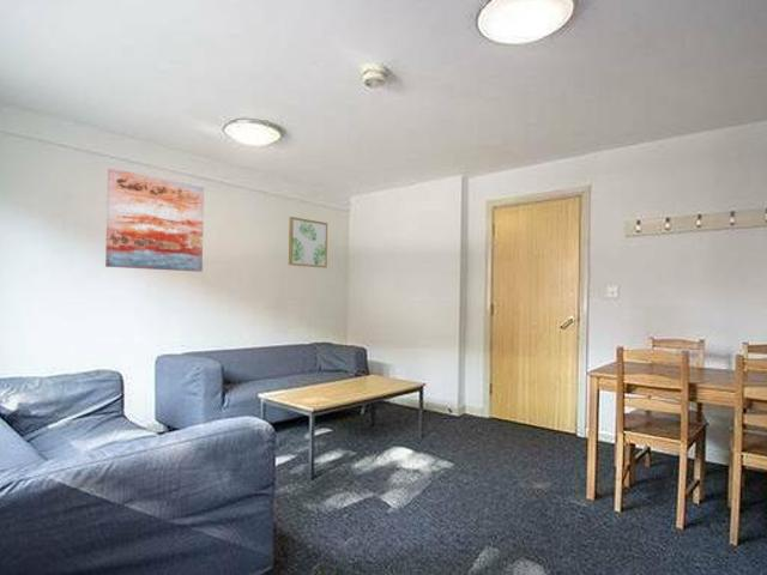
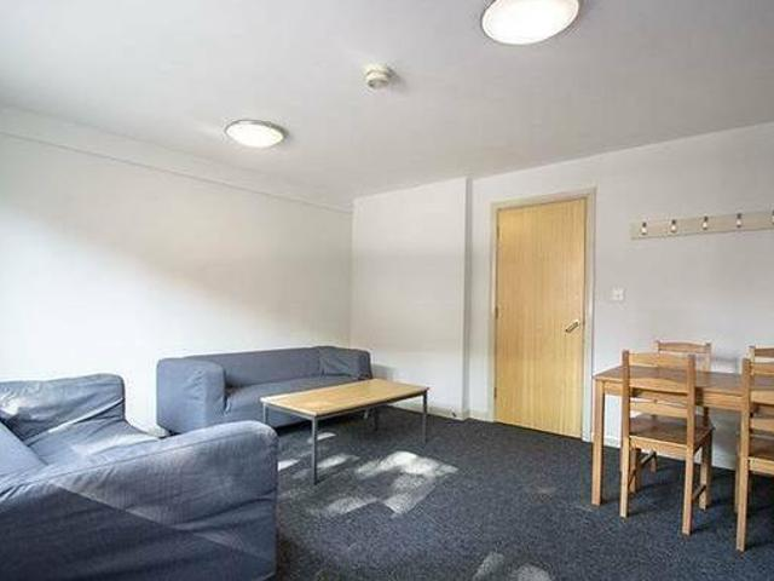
- wall art [288,216,328,268]
- wall art [104,167,205,273]
